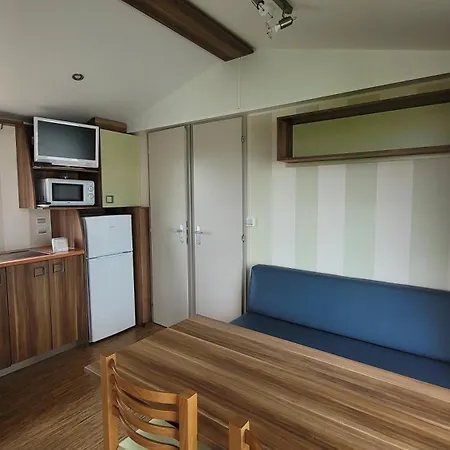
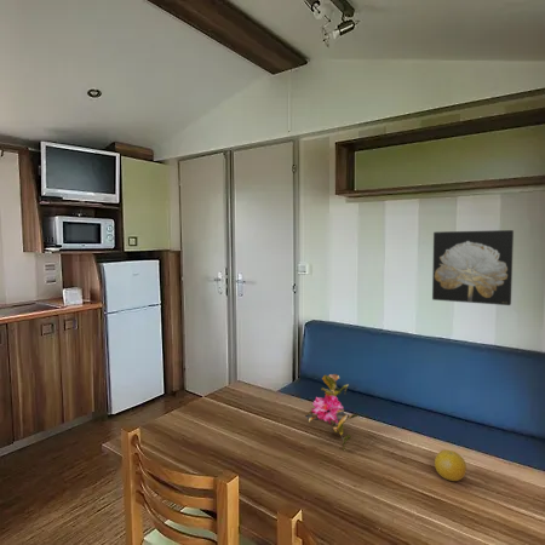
+ fruit [434,448,467,482]
+ flower [304,373,360,452]
+ wall art [431,229,515,306]
